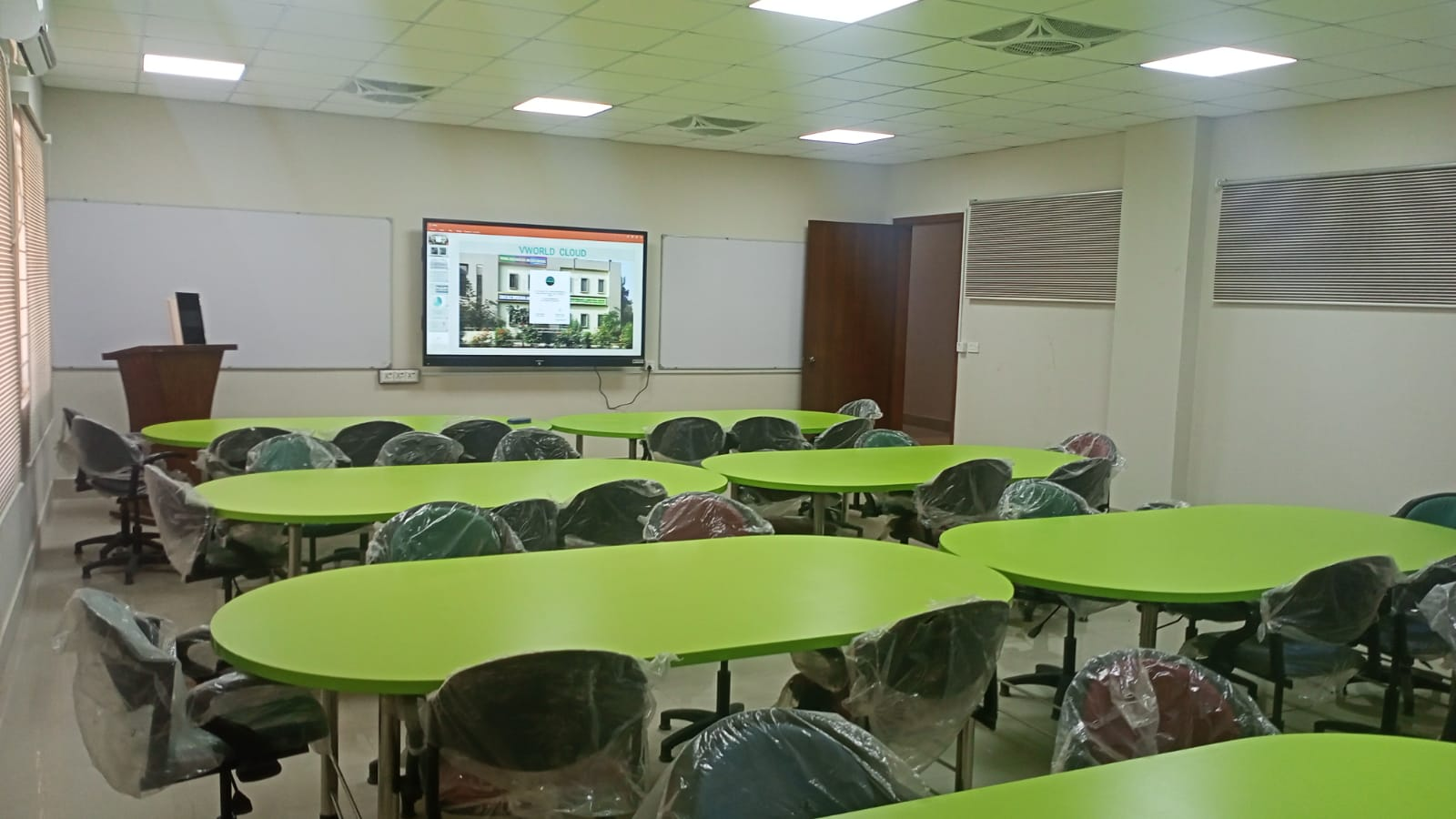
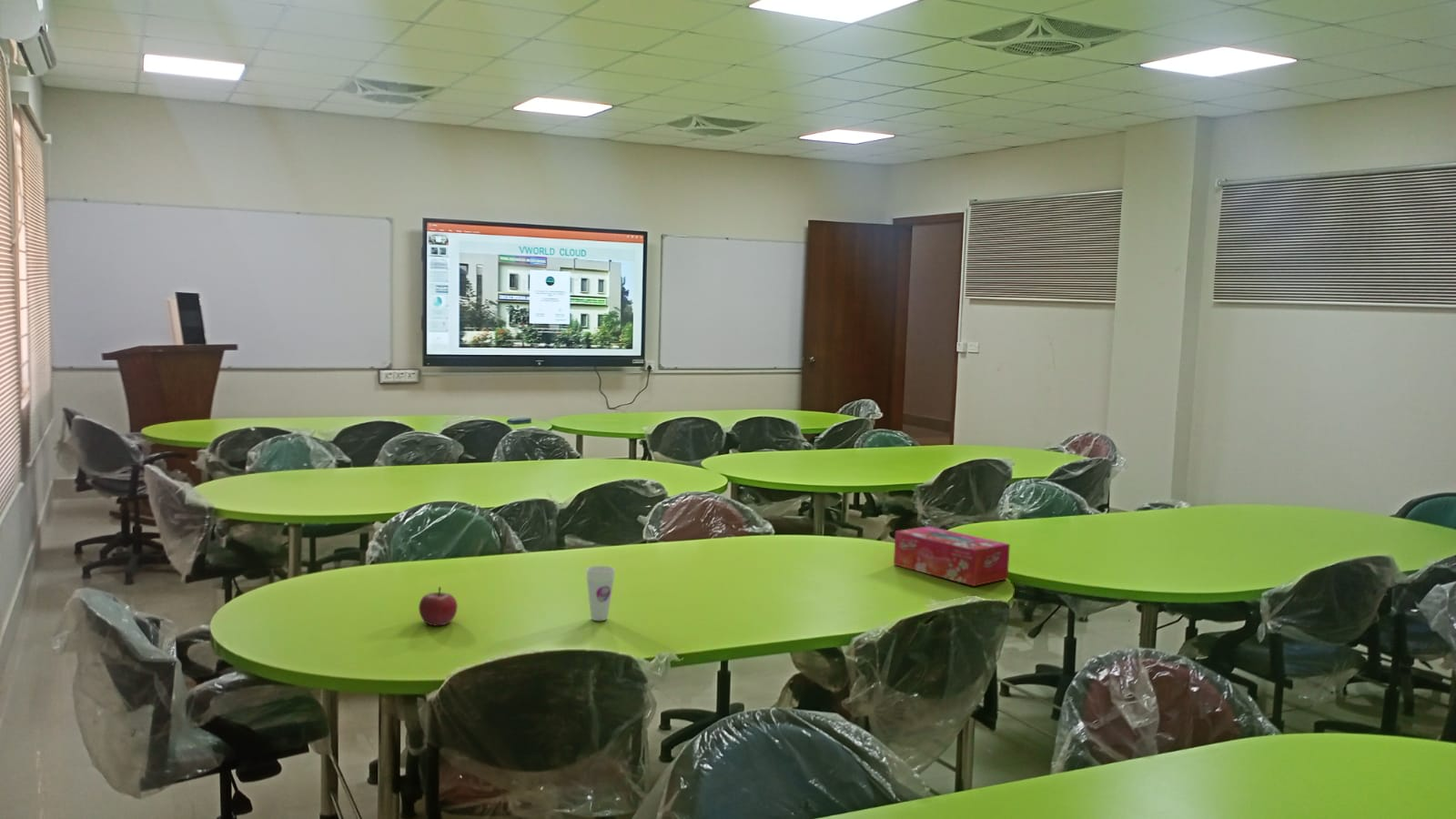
+ fruit [418,586,459,626]
+ cup [585,565,616,622]
+ tissue box [893,525,1011,587]
